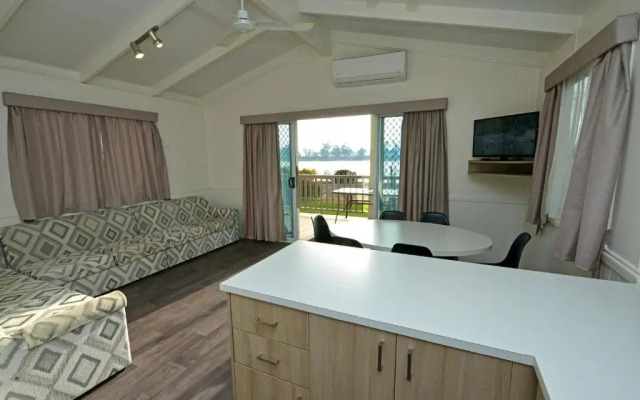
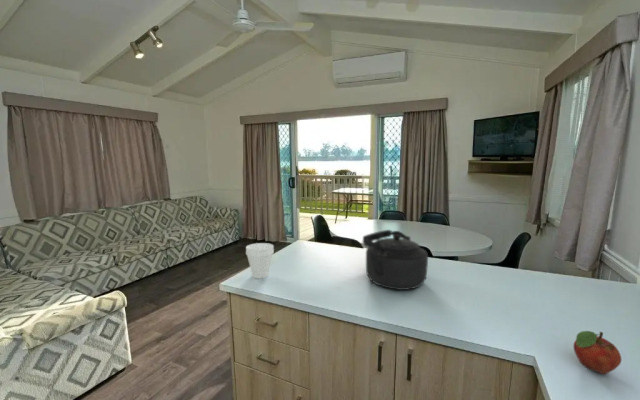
+ kettle [361,229,429,291]
+ fruit [573,330,622,375]
+ cup [245,242,275,280]
